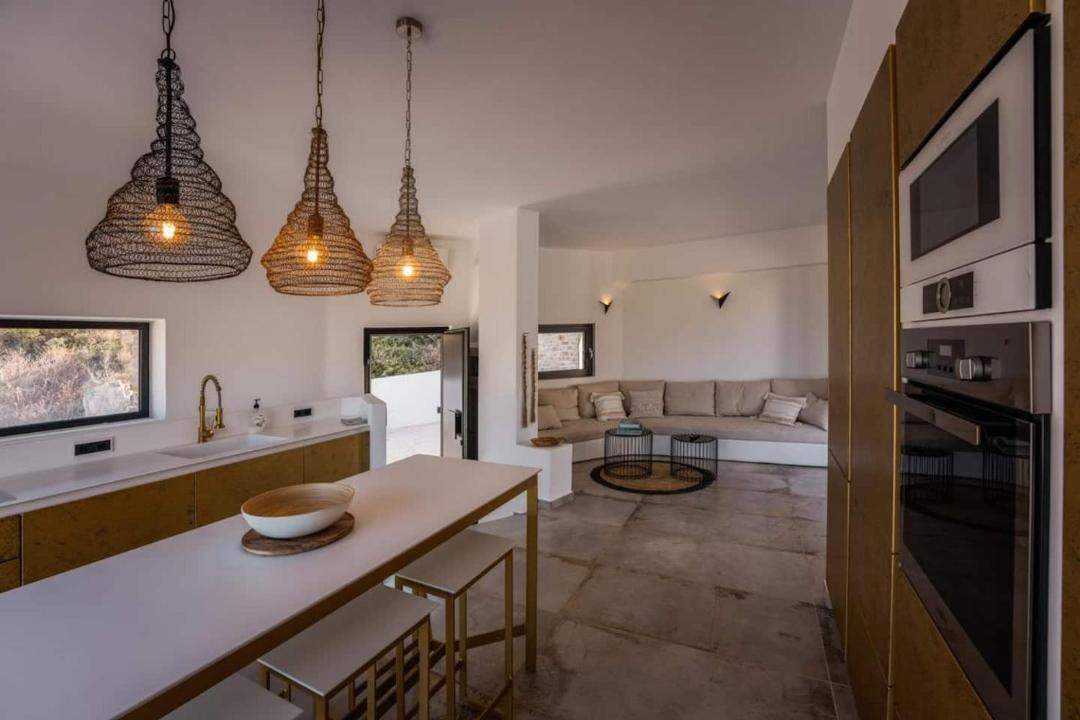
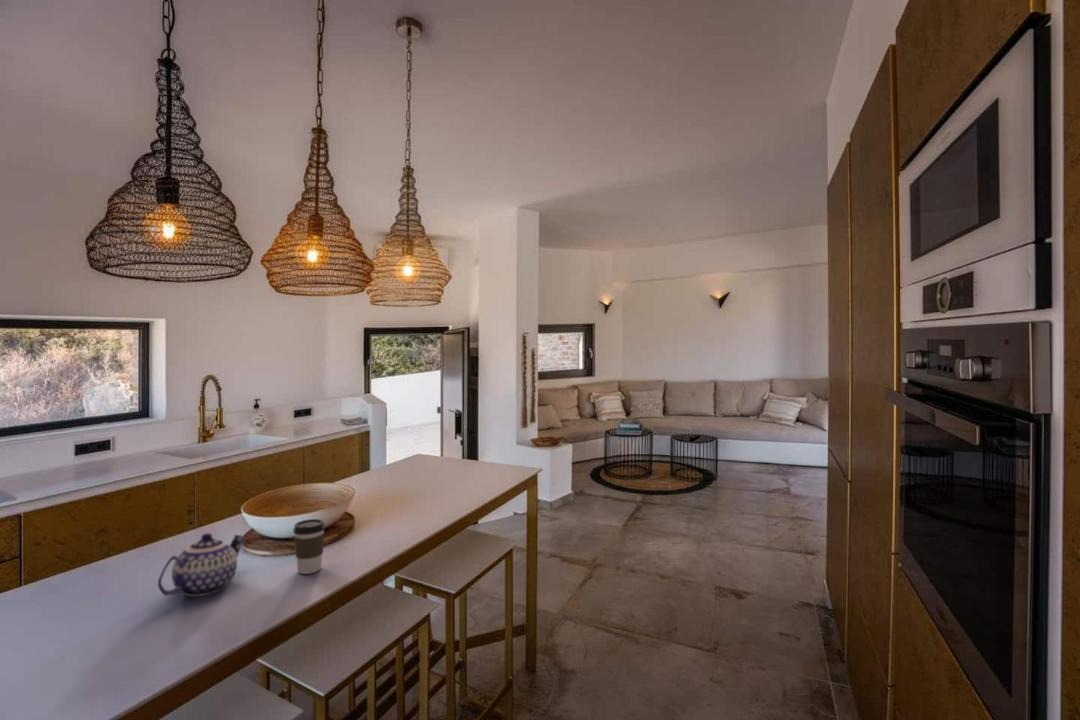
+ coffee cup [292,518,326,575]
+ teapot [157,532,244,597]
